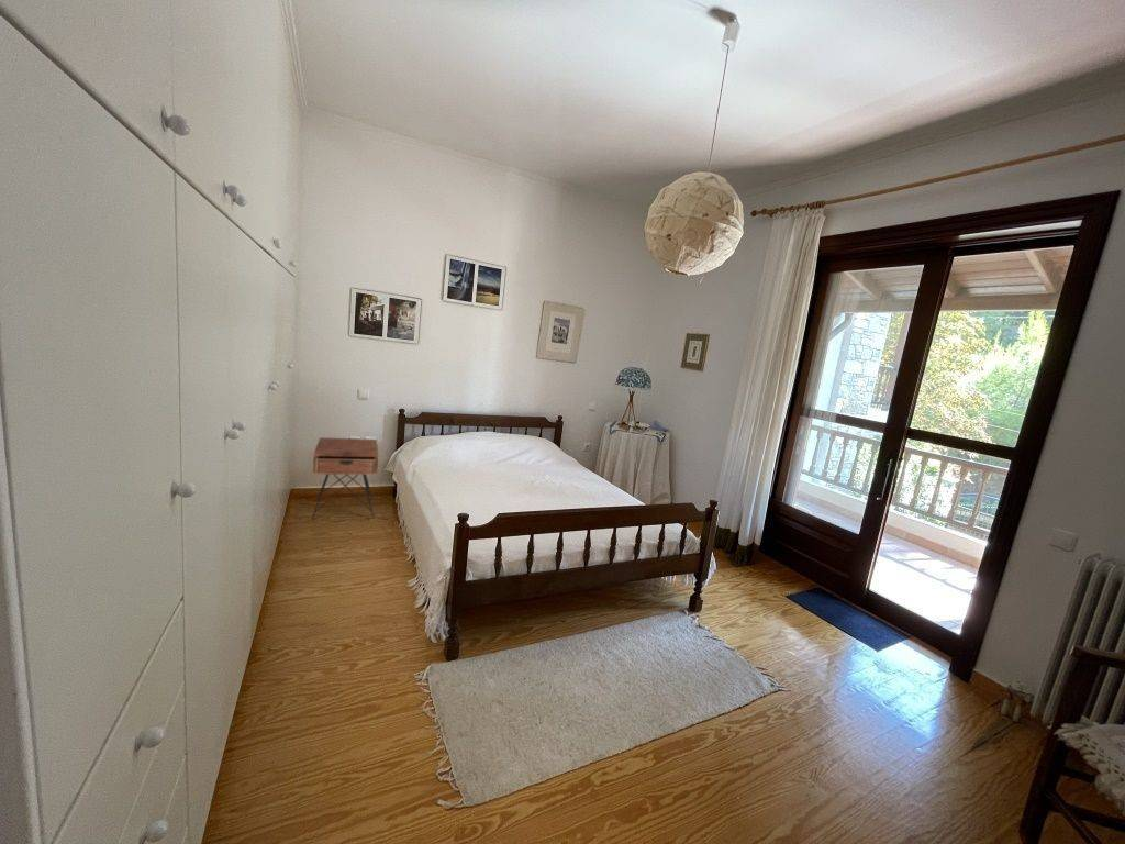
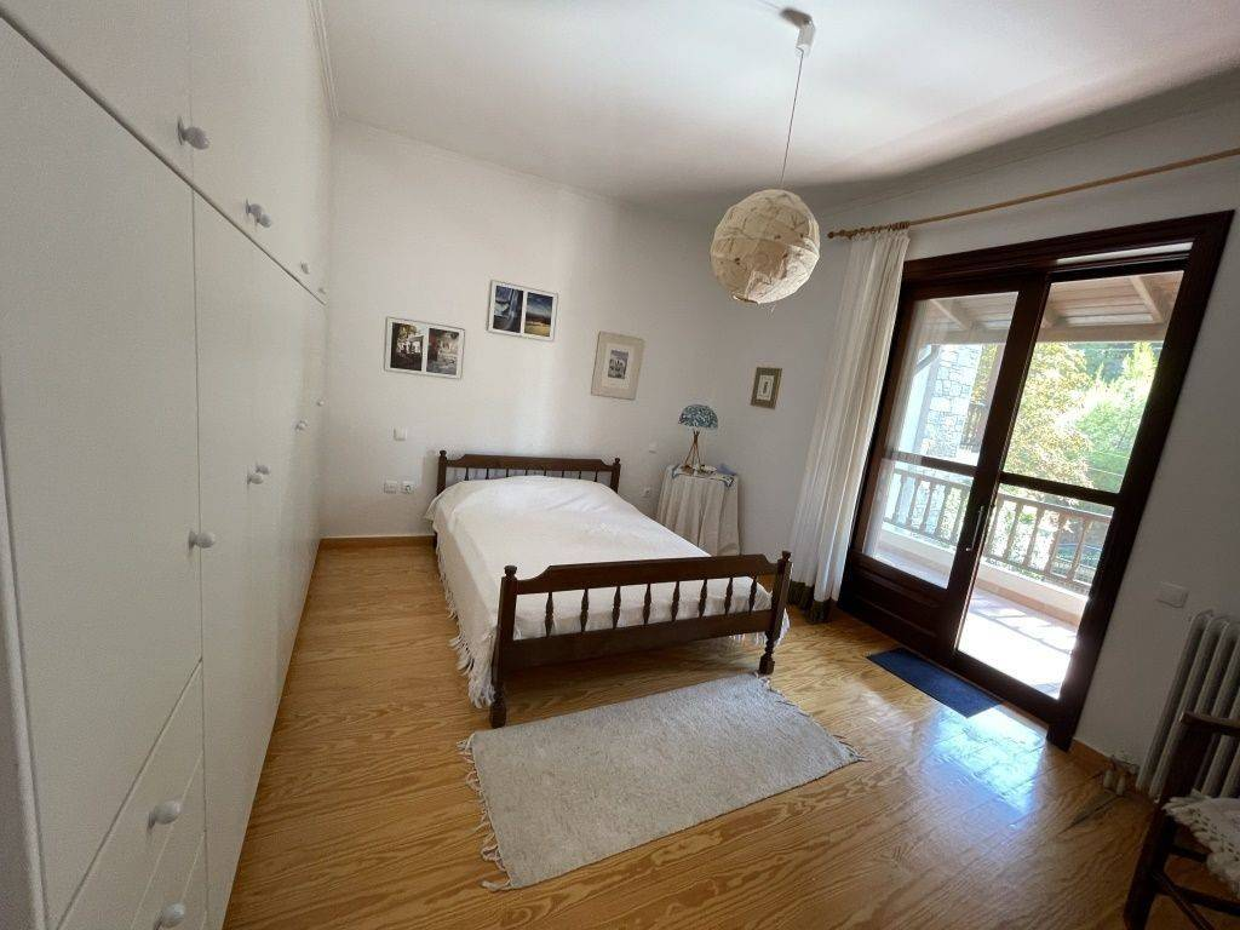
- nightstand [311,436,379,521]
